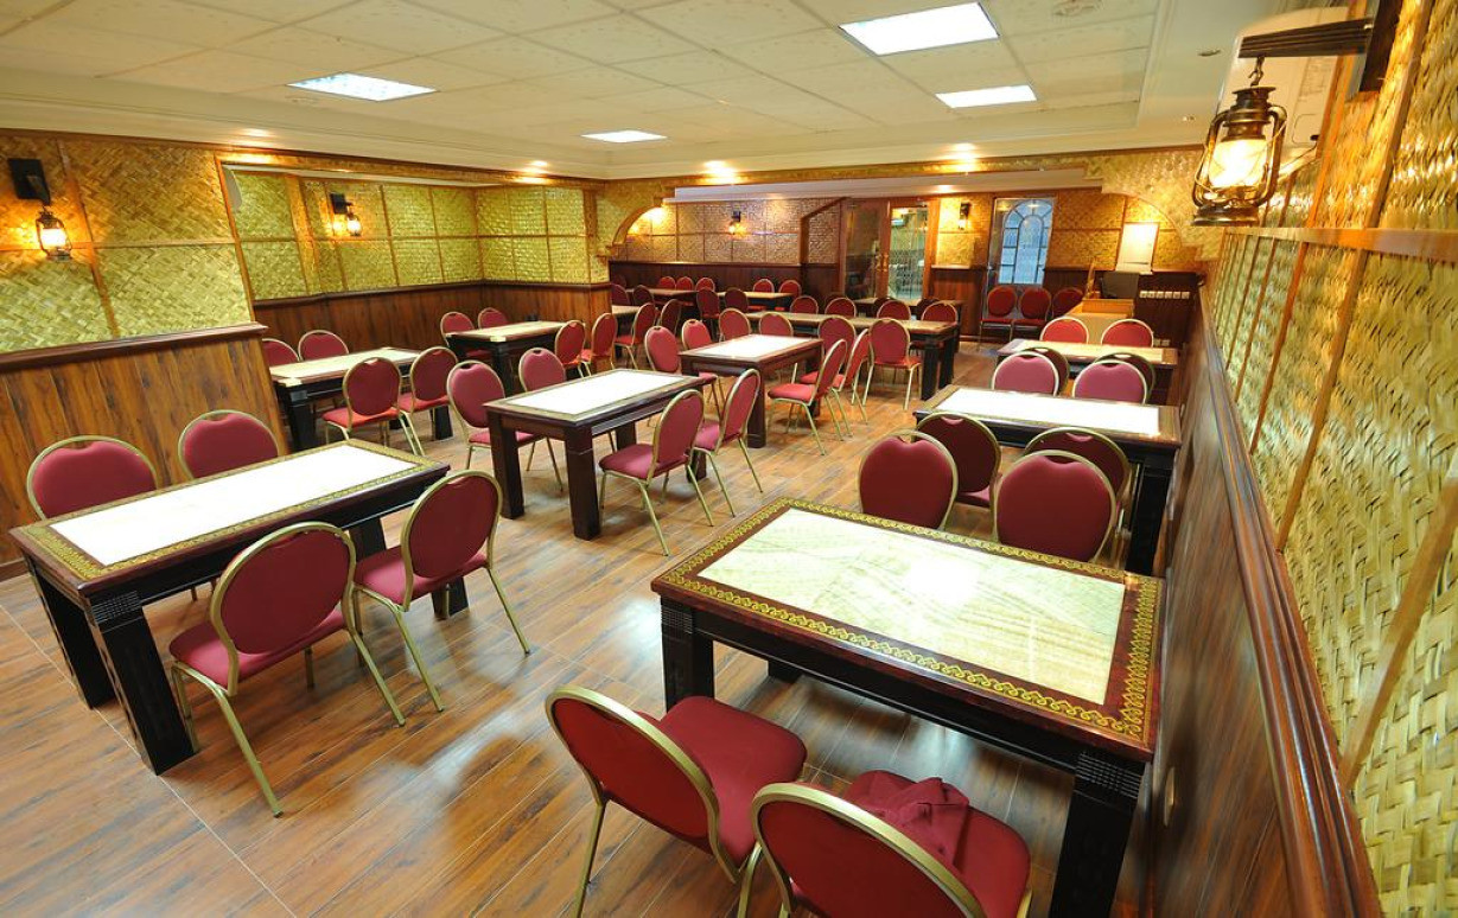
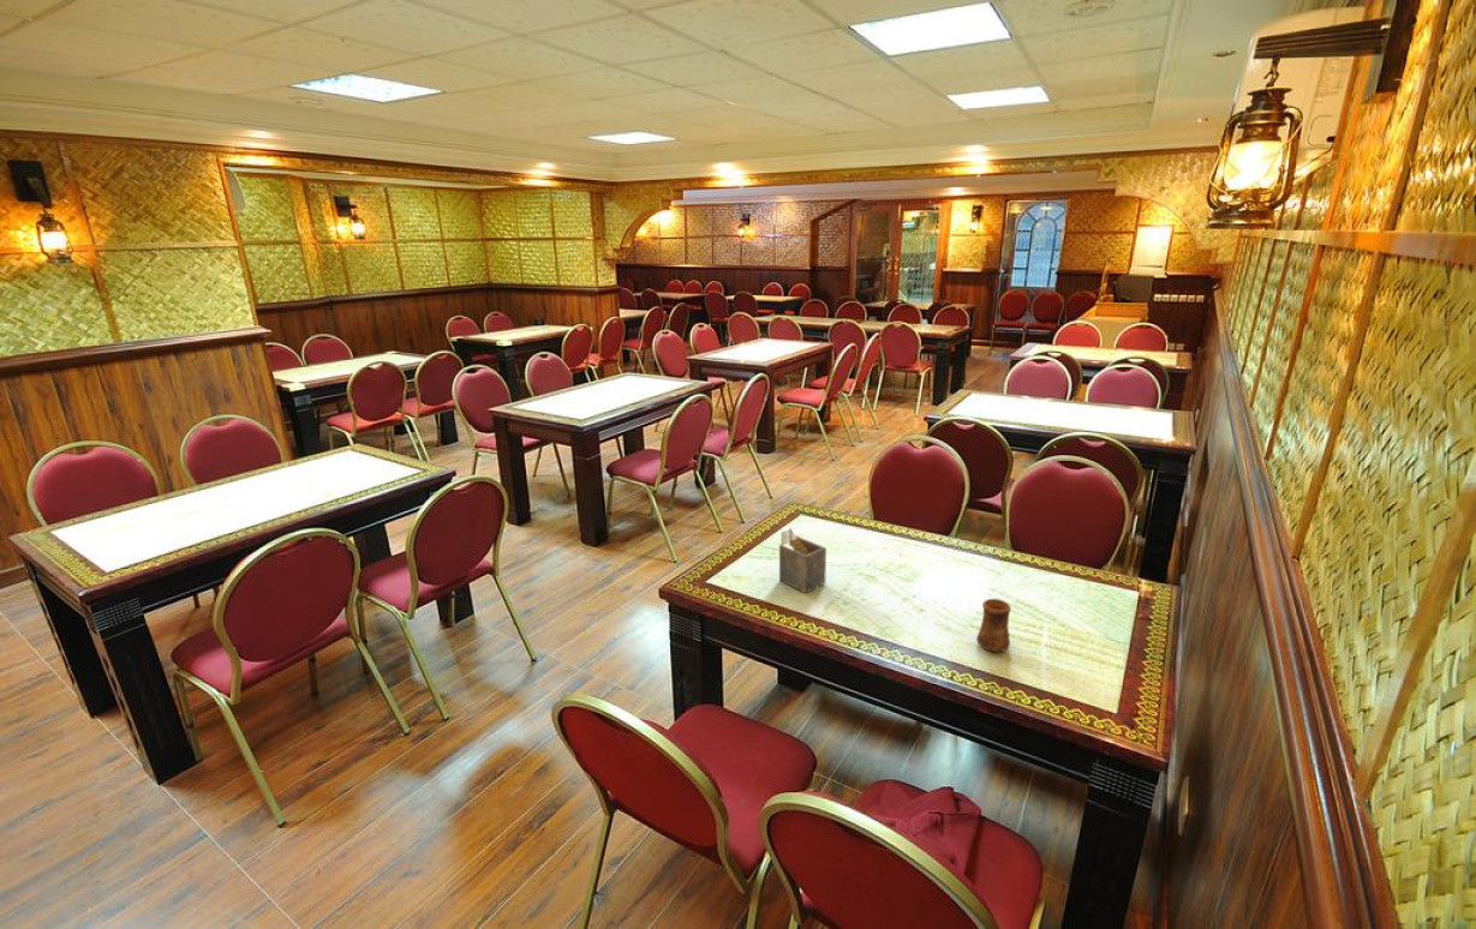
+ napkin holder [778,527,827,594]
+ cup [975,598,1012,653]
